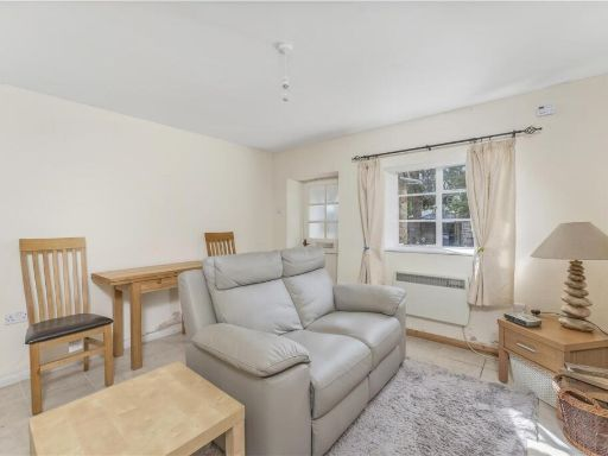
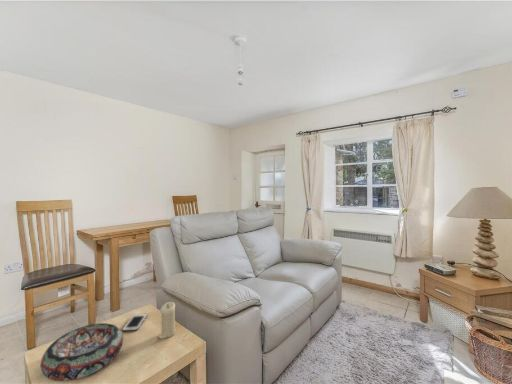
+ candle [157,301,176,340]
+ cell phone [121,313,148,332]
+ decorative bowl [40,322,124,382]
